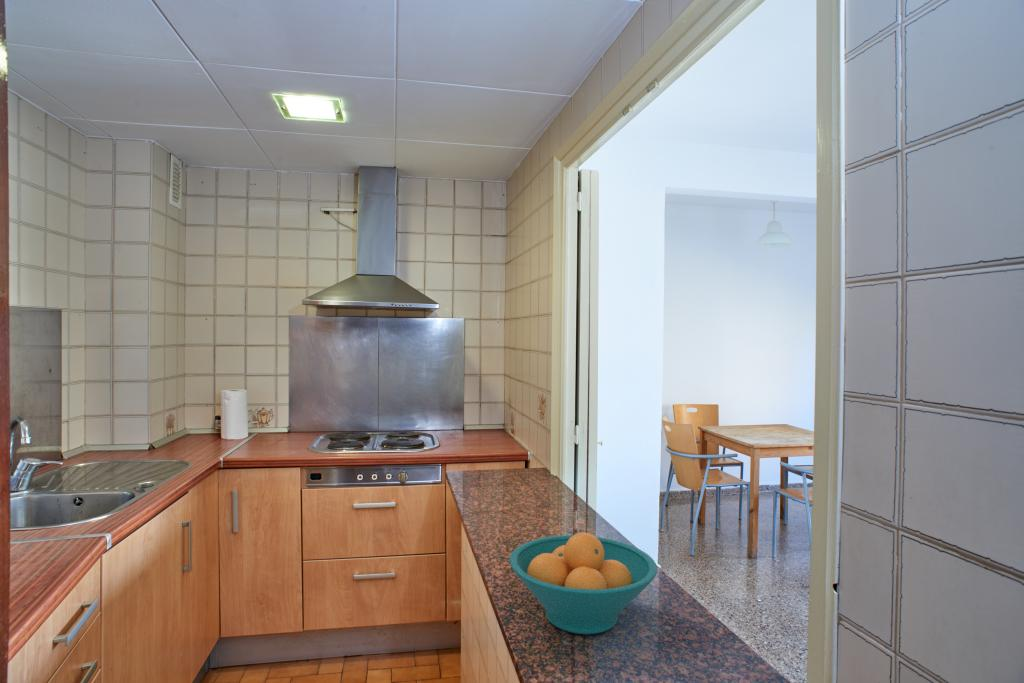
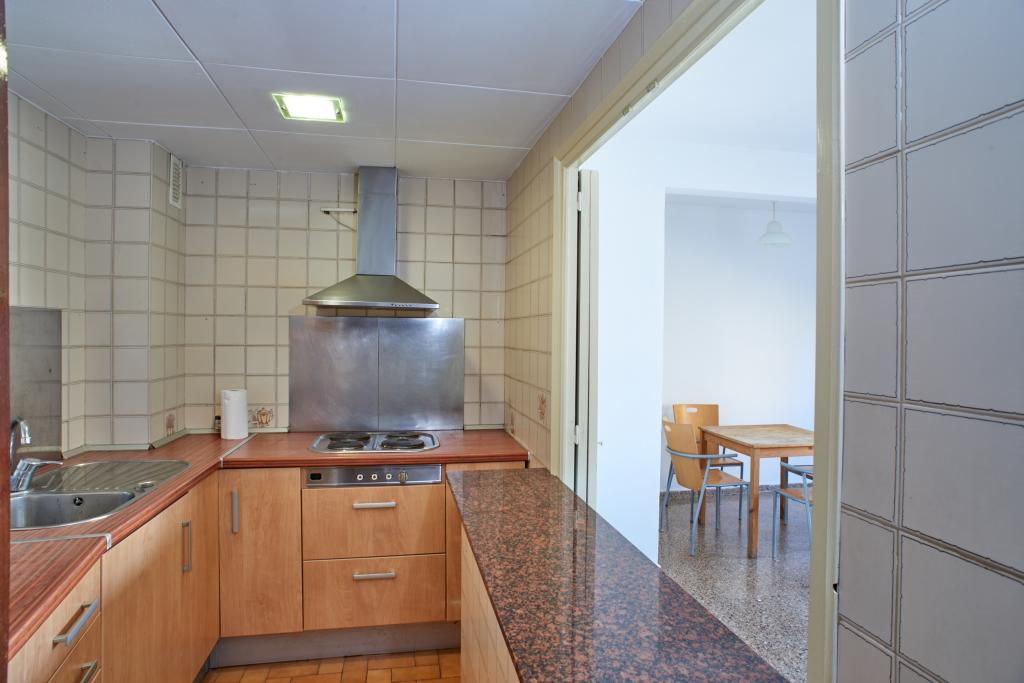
- fruit bowl [508,531,658,635]
